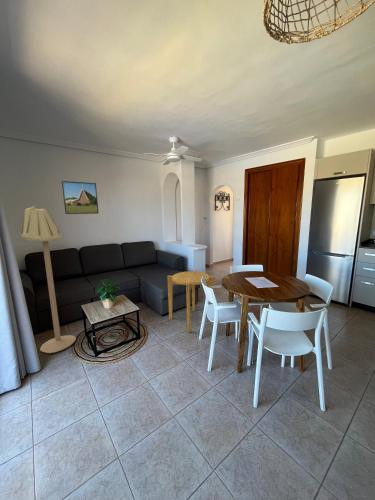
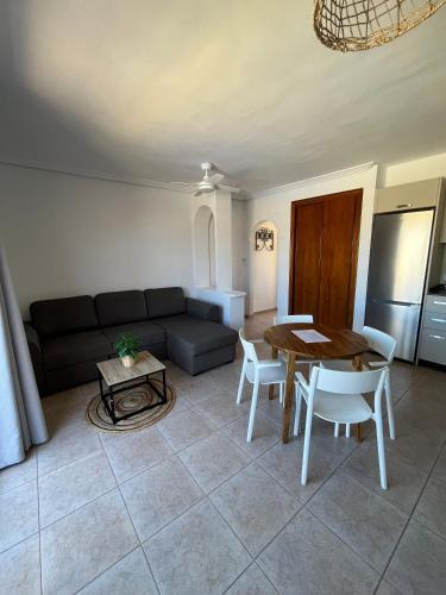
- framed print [60,180,100,215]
- floor lamp [20,205,77,354]
- side table [167,269,216,334]
